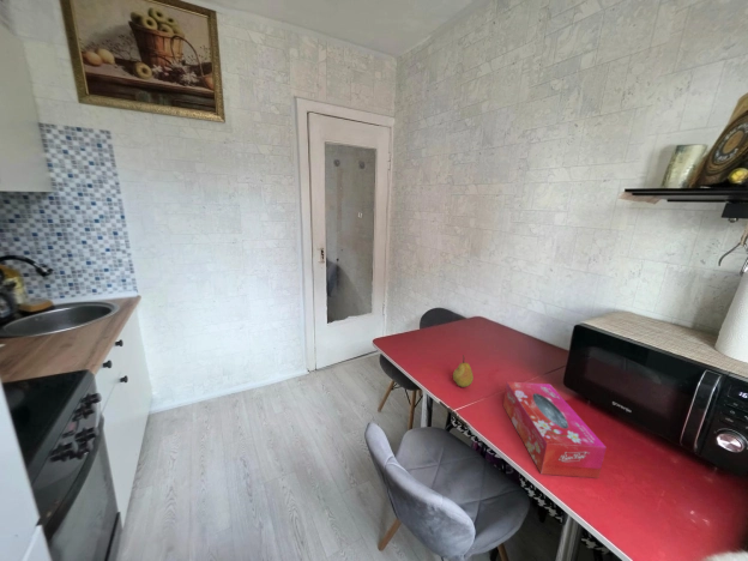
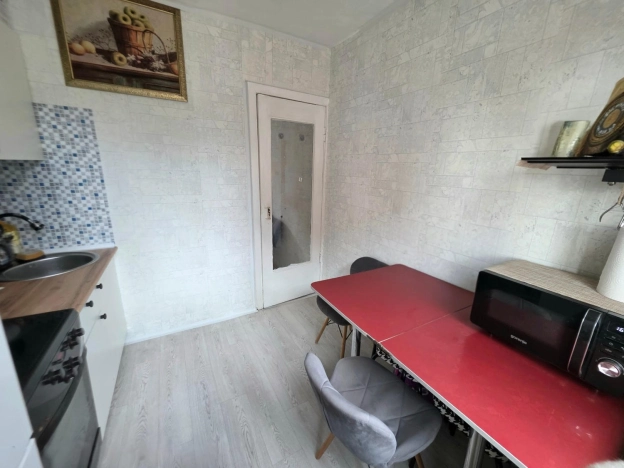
- fruit [452,354,475,388]
- tissue box [502,381,608,479]
